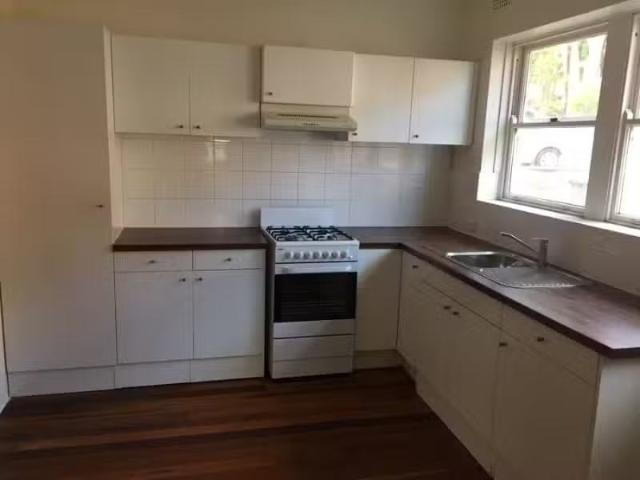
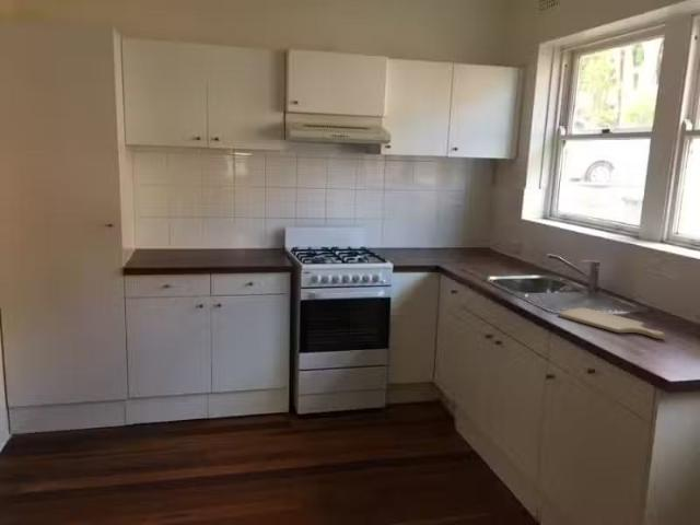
+ chopping board [557,306,666,340]
